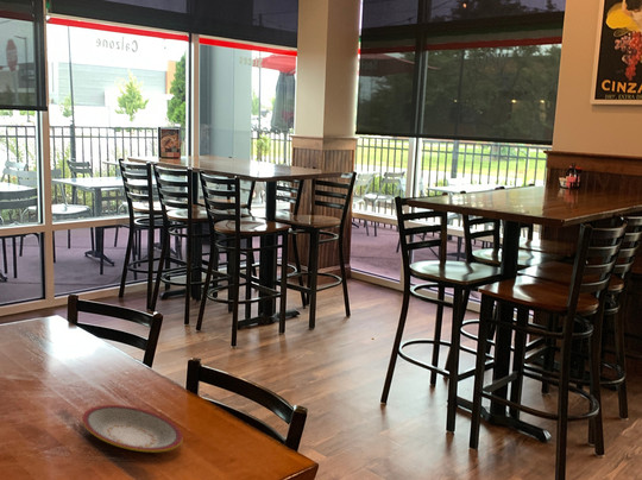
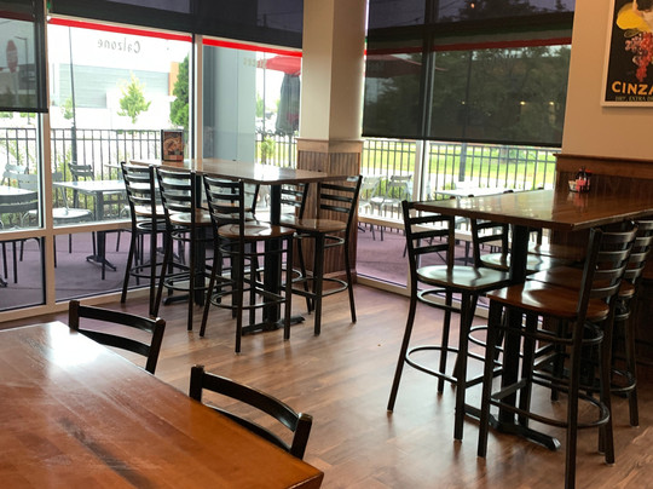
- plate [81,404,184,454]
